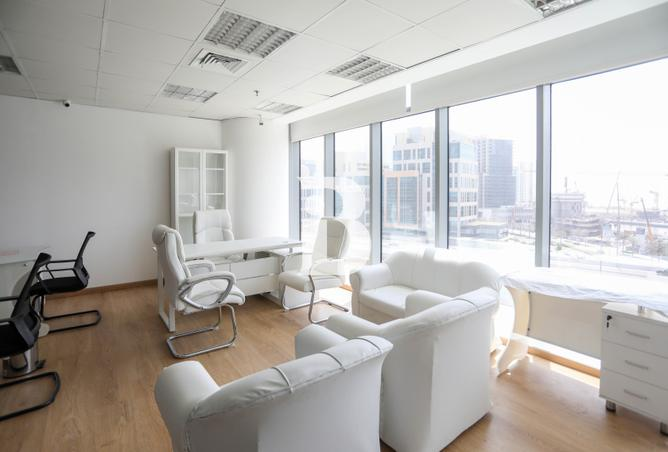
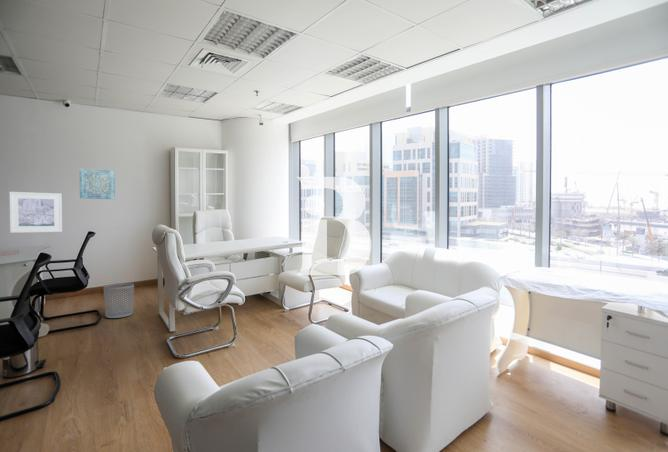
+ waste bin [103,282,135,319]
+ wall art [79,167,116,200]
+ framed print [8,191,63,234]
